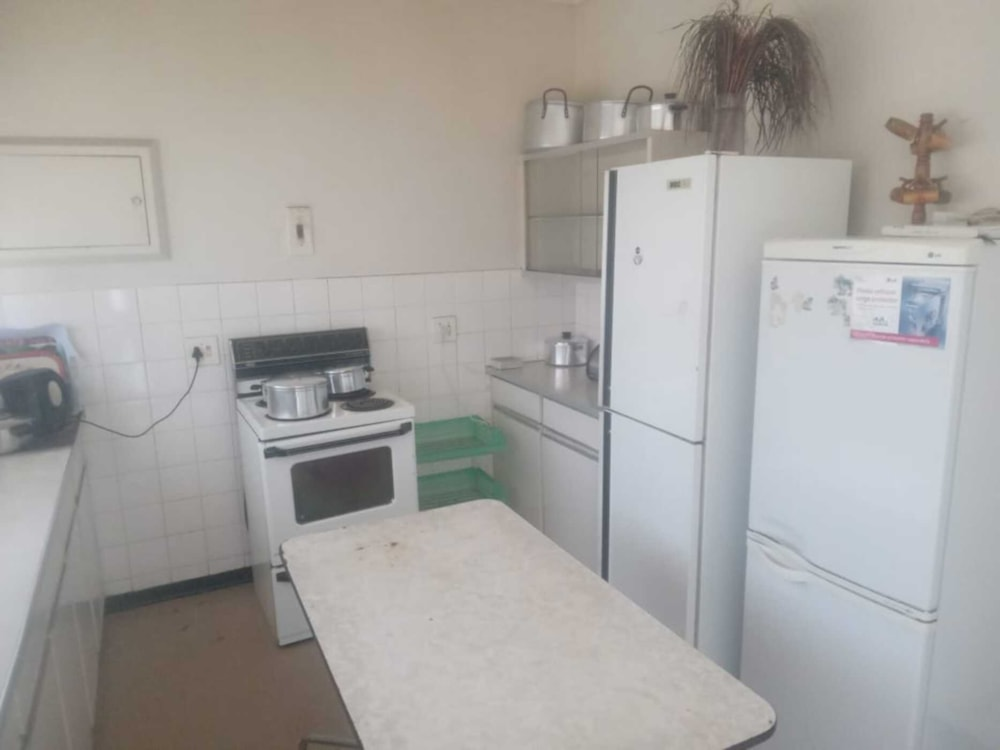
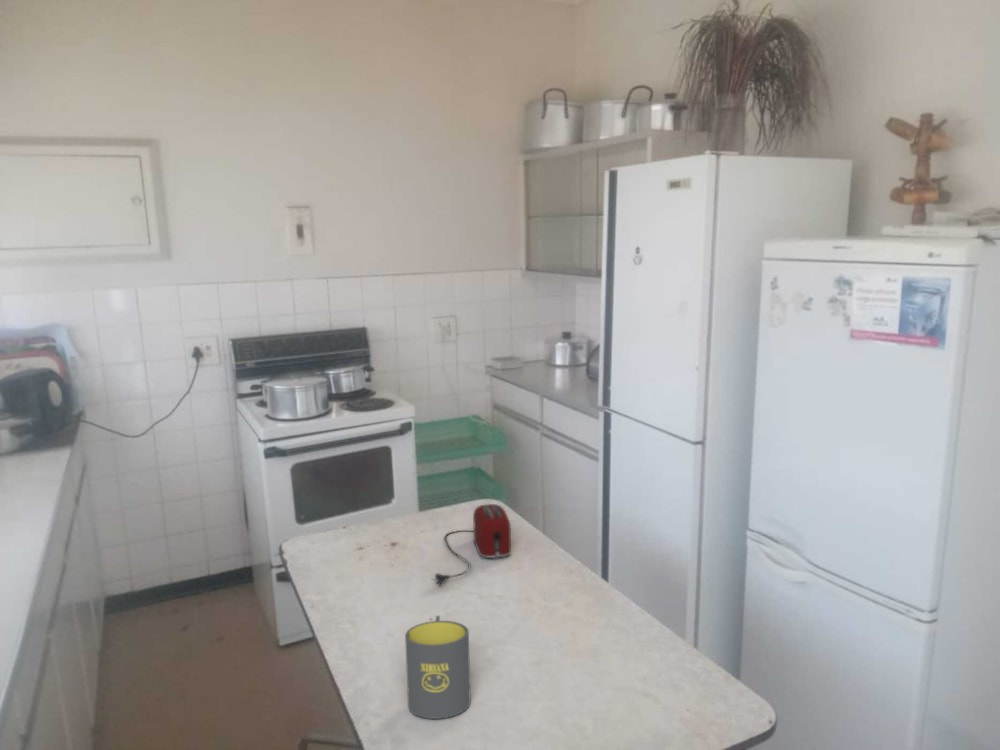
+ mug [404,615,472,720]
+ toaster [430,503,512,586]
